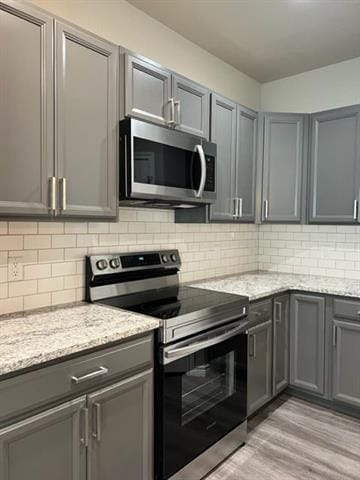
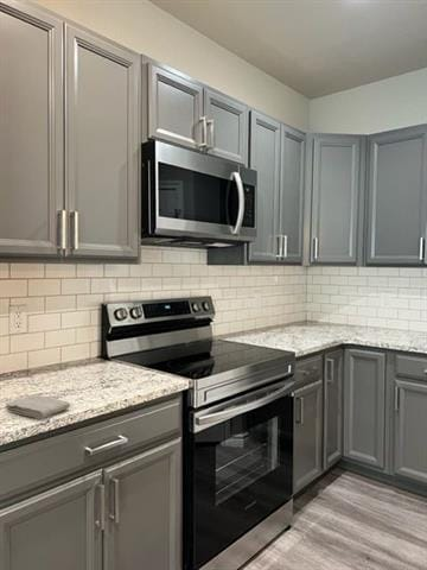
+ washcloth [4,393,71,419]
